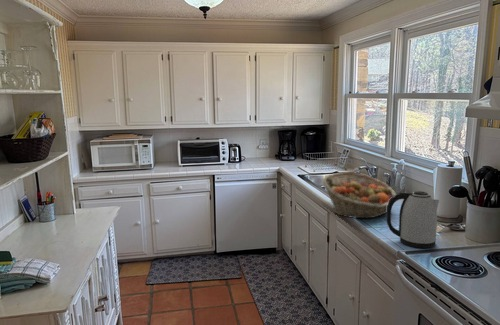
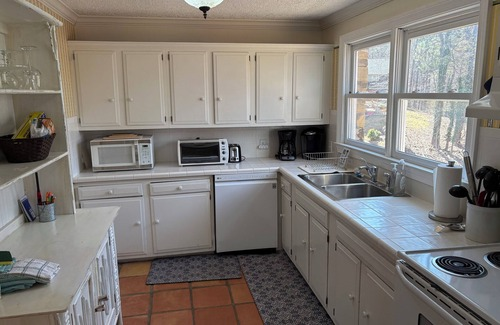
- kettle [386,190,440,249]
- fruit basket [321,171,397,219]
